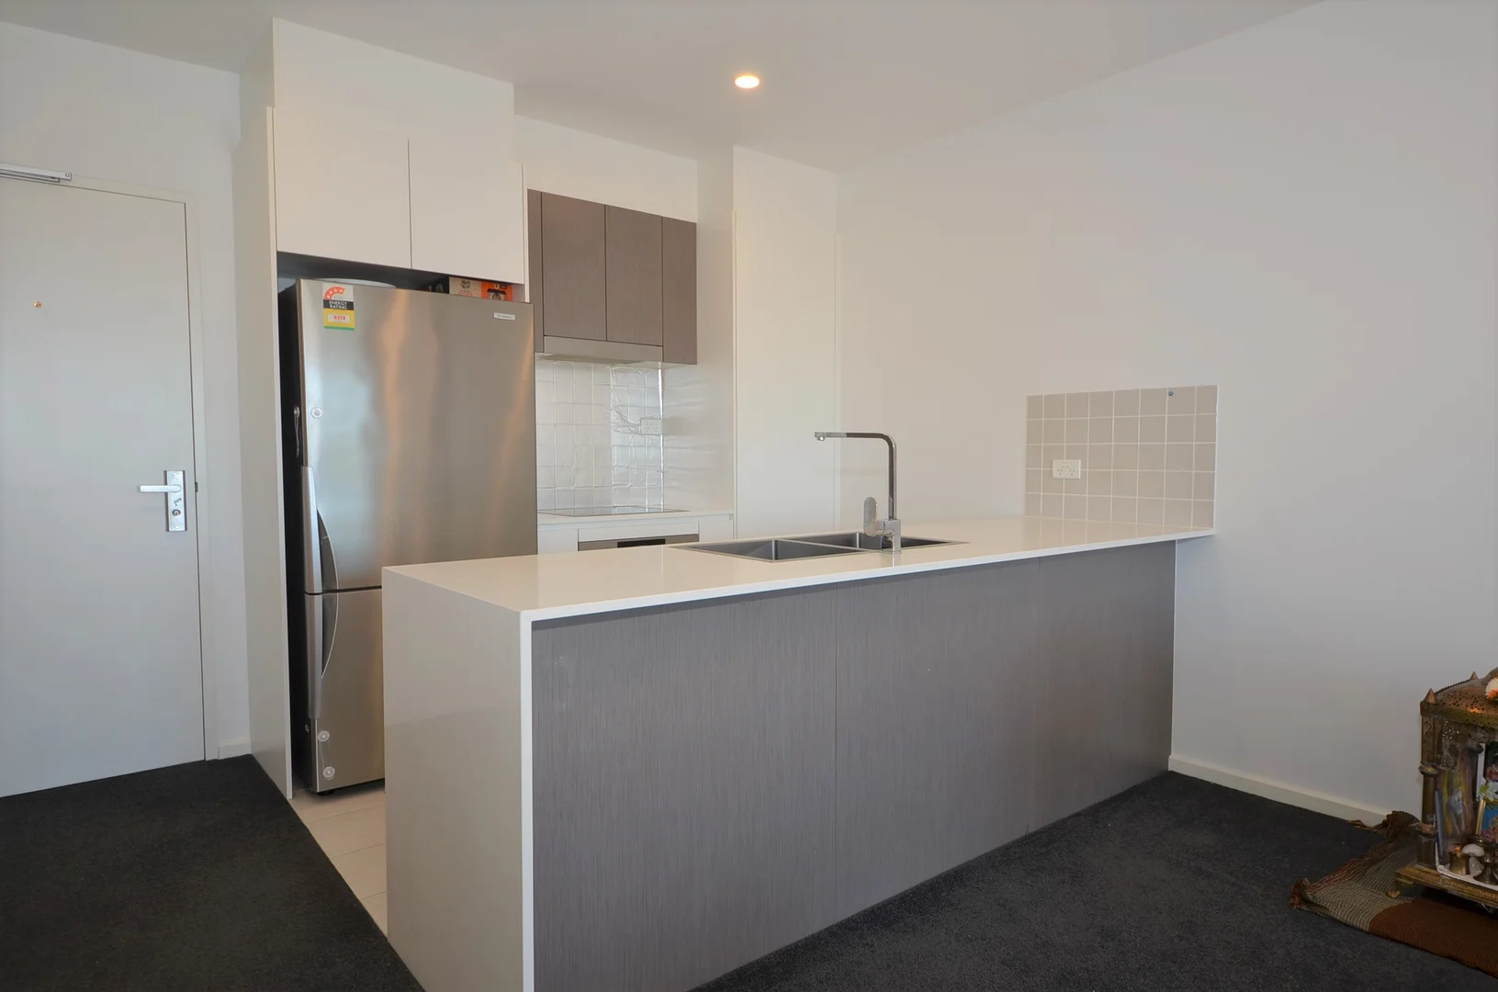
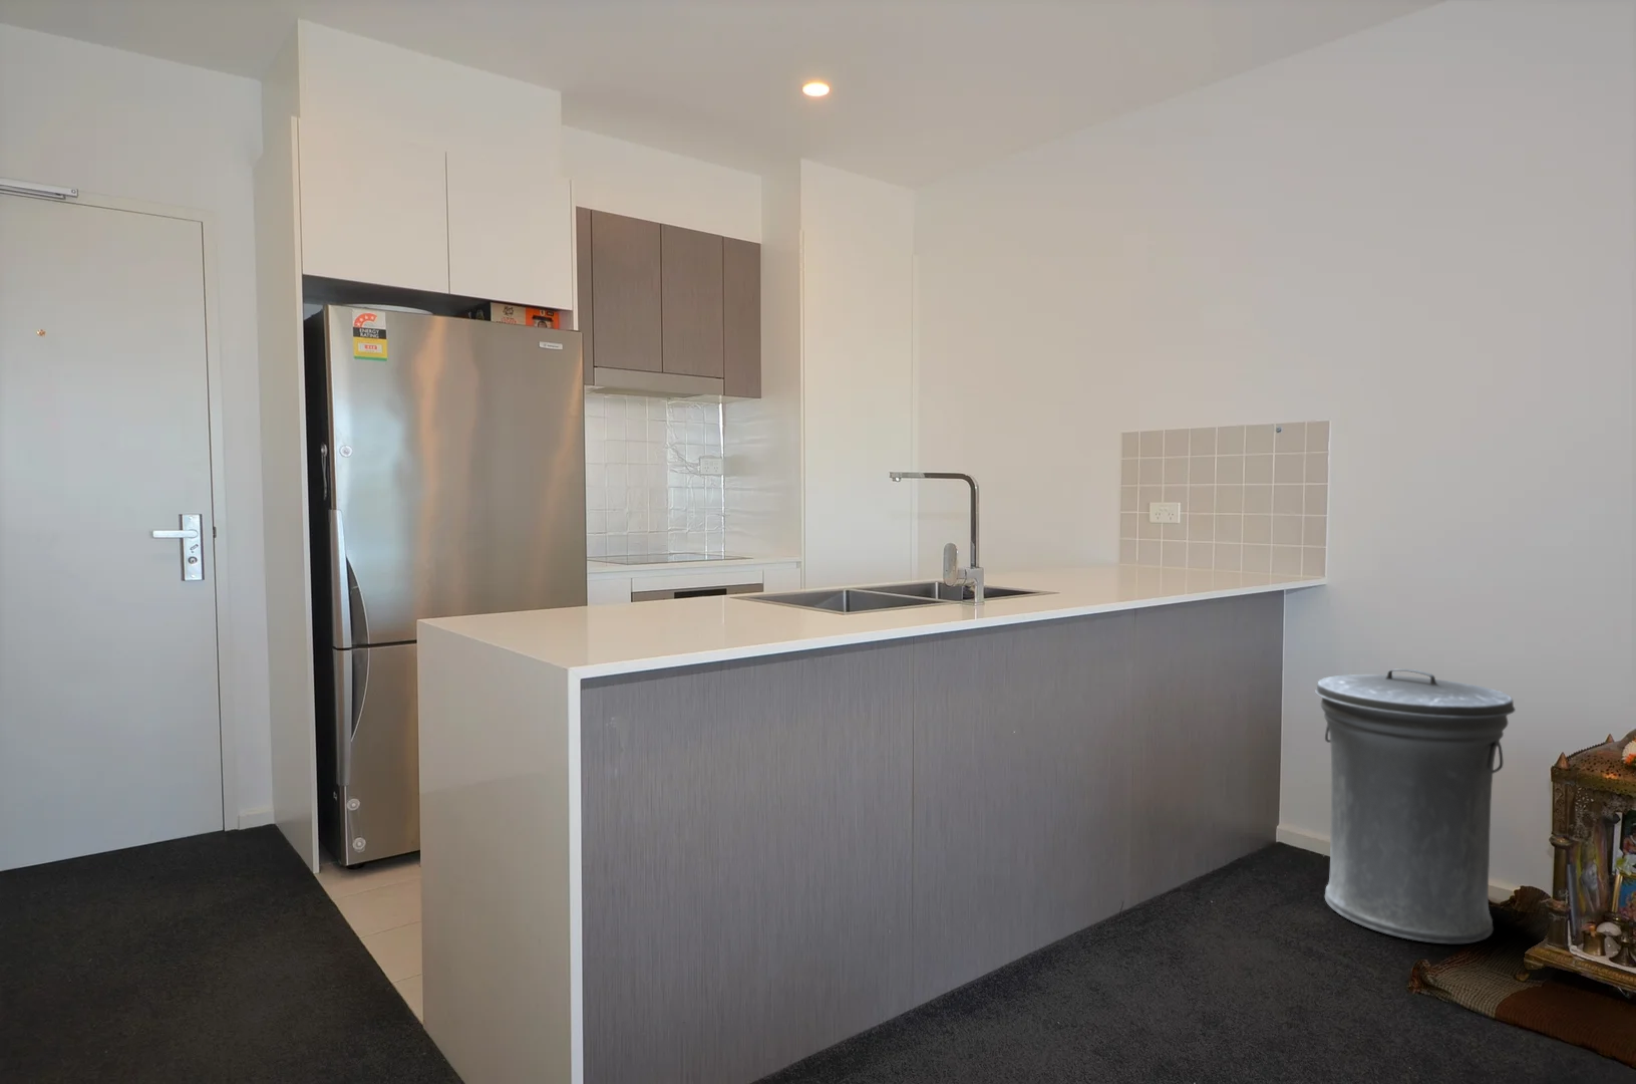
+ trash can [1314,669,1516,945]
